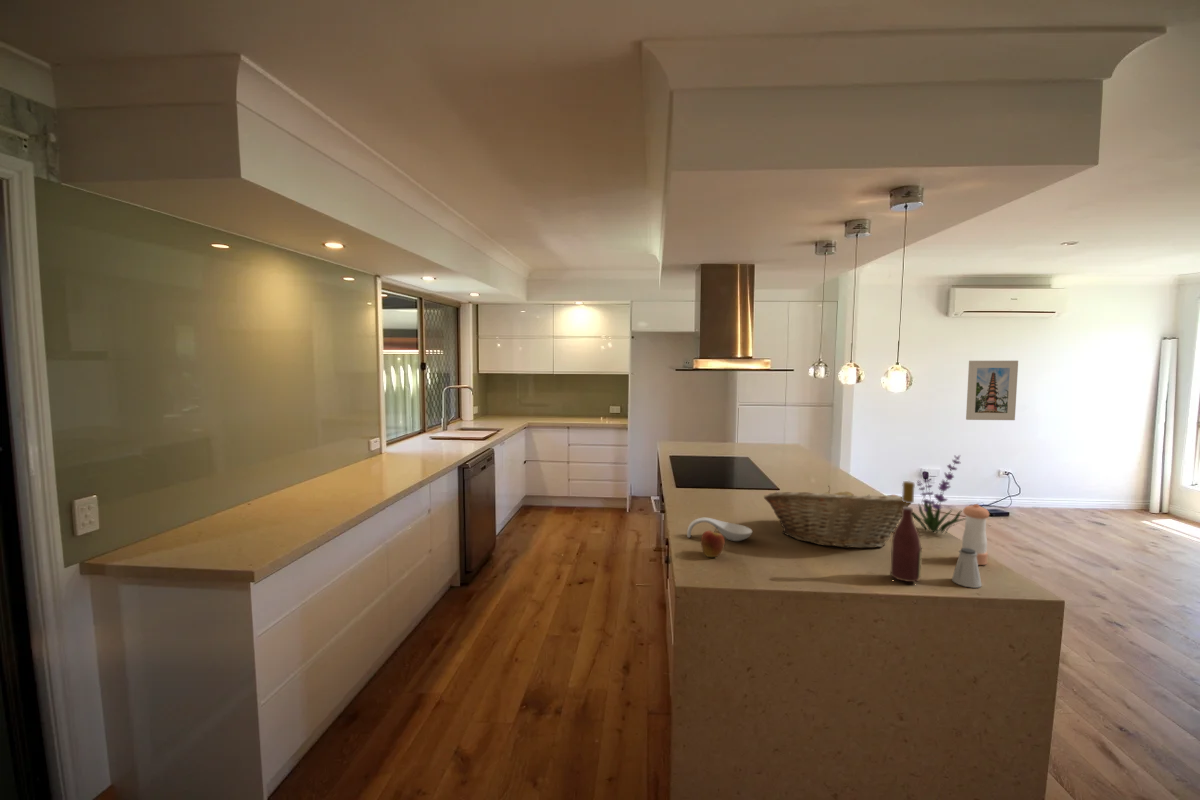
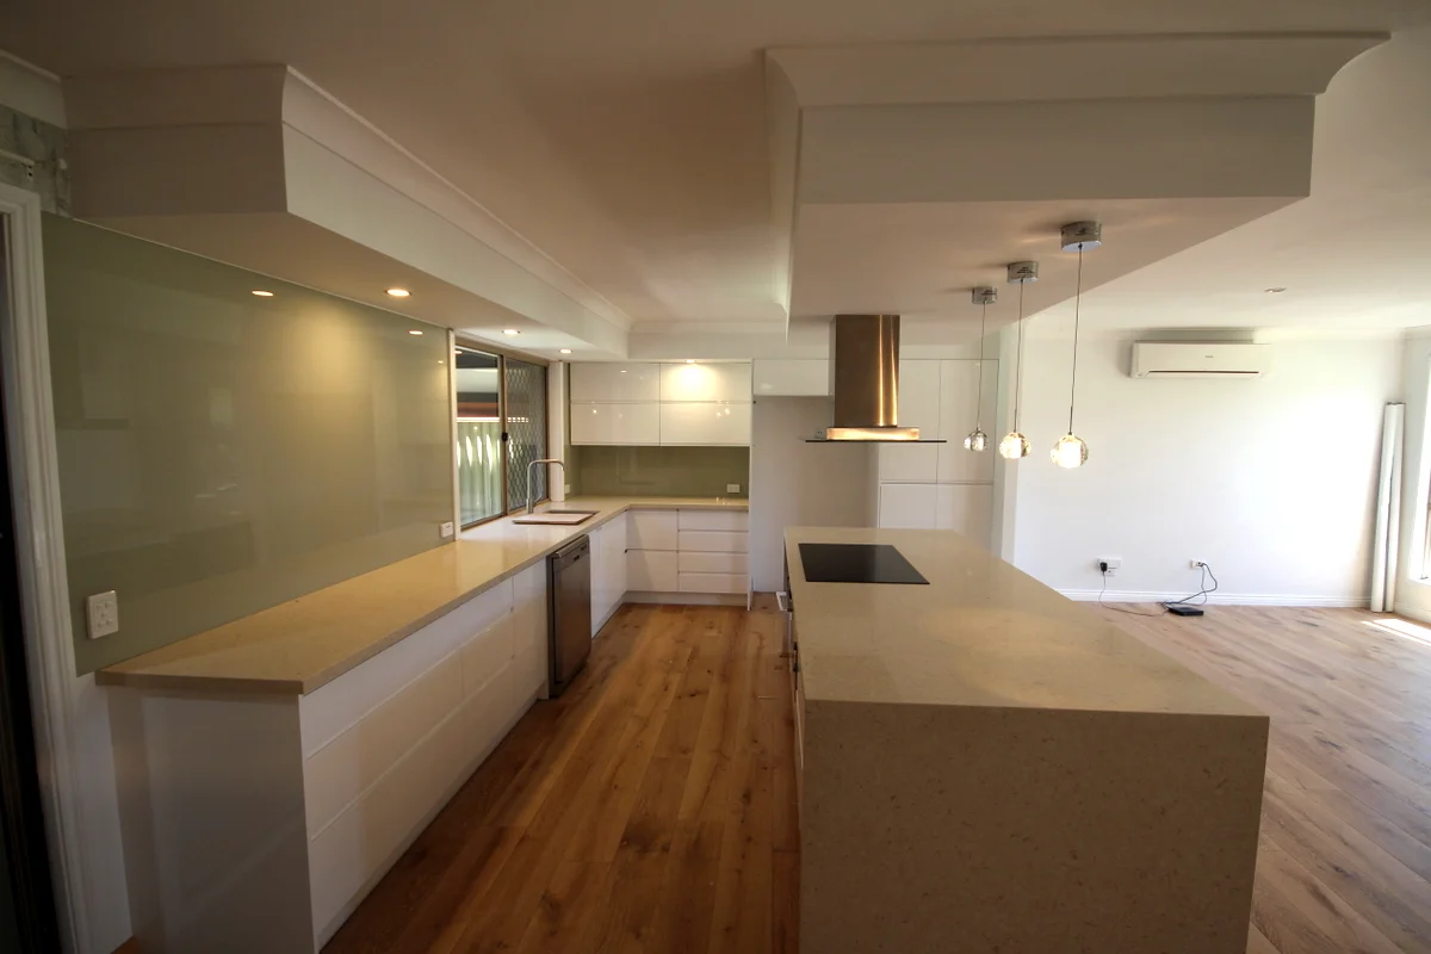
- fruit basket [763,484,912,549]
- saltshaker [951,548,983,589]
- spoon rest [686,517,754,542]
- apple [700,528,726,558]
- plant [912,454,966,535]
- pepper shaker [961,503,991,566]
- wine bottle [890,480,923,583]
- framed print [965,360,1019,421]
